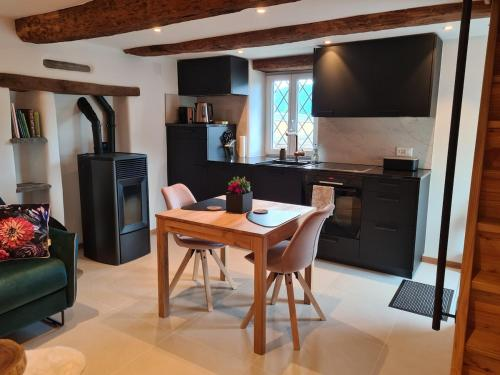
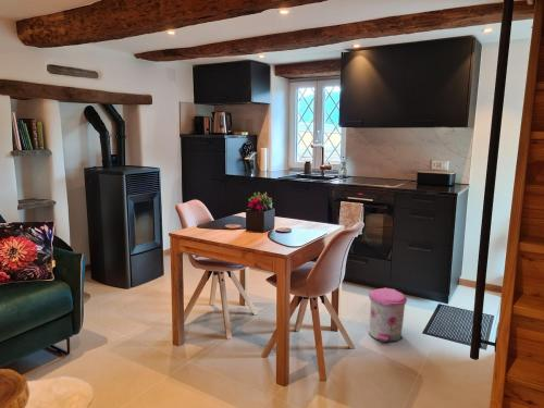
+ trash can [368,287,408,344]
